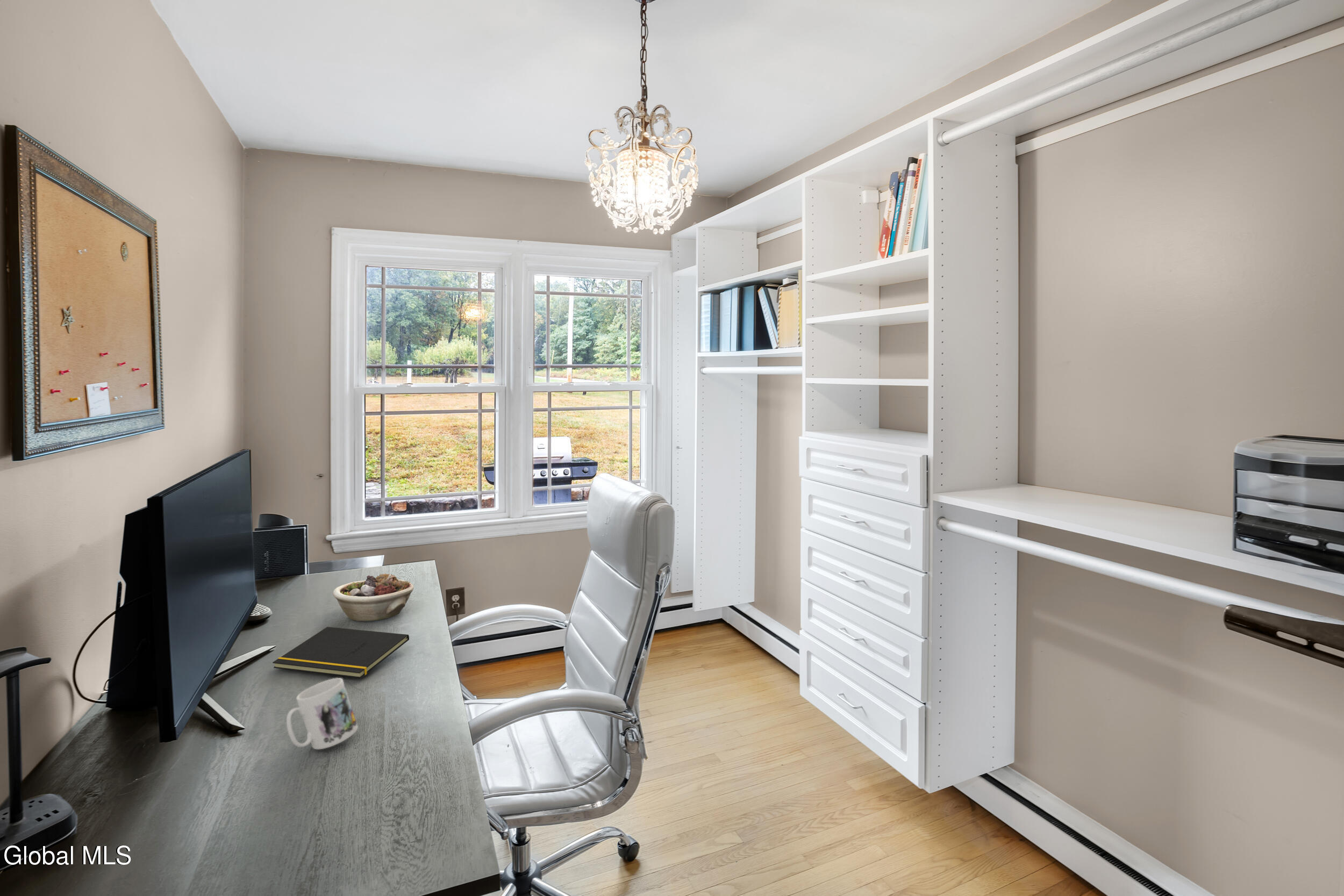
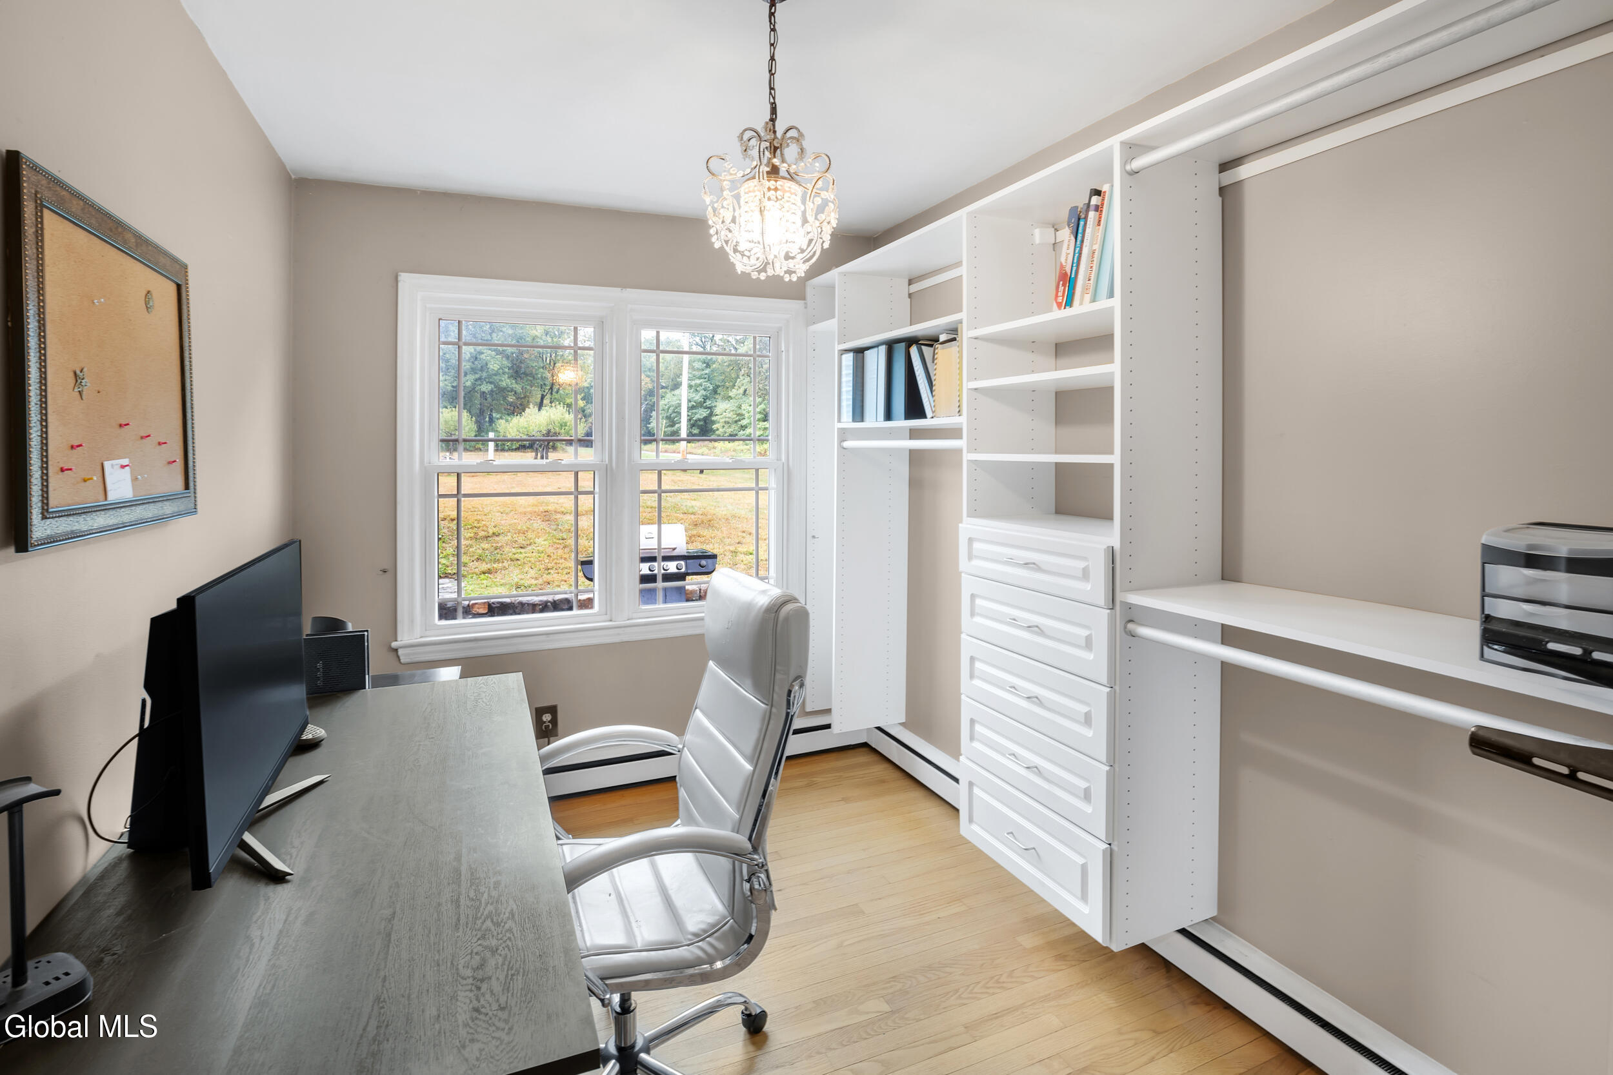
- succulent planter [333,573,414,621]
- notepad [272,626,410,679]
- mug [286,677,359,750]
